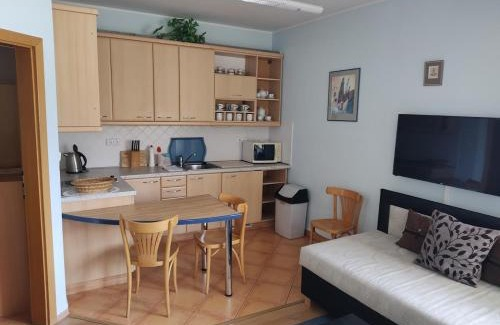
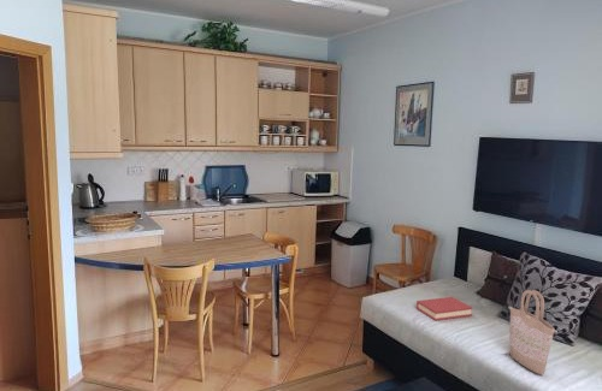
+ hardback book [415,296,473,321]
+ shopping bag [508,289,559,377]
